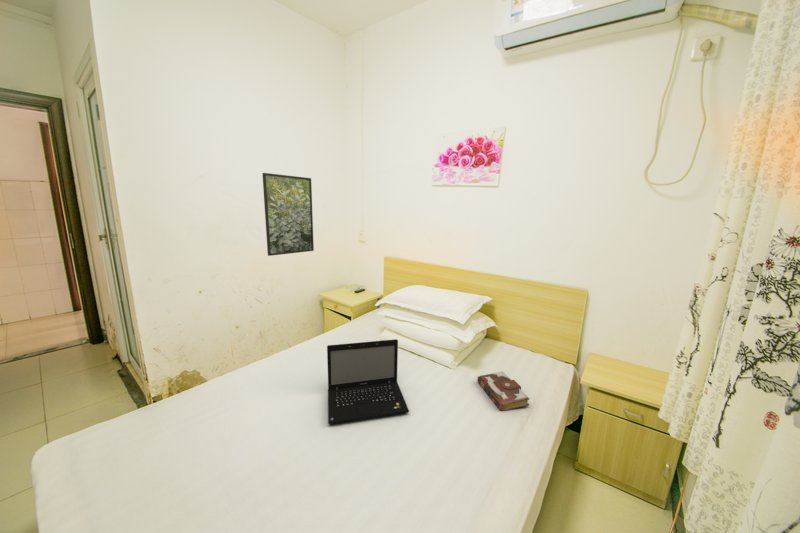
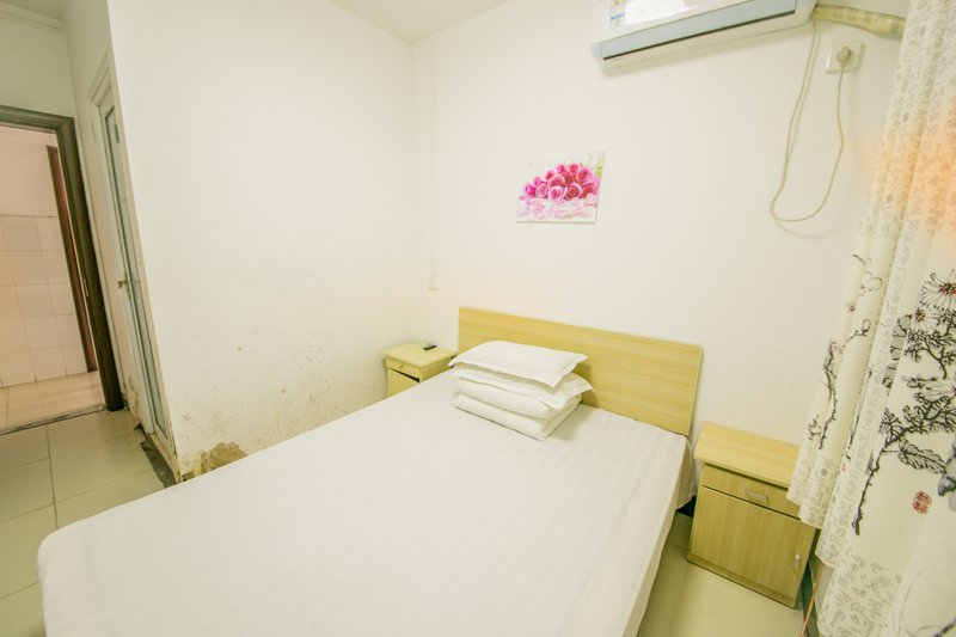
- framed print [261,172,315,257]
- laptop [326,338,410,425]
- book [477,371,530,412]
